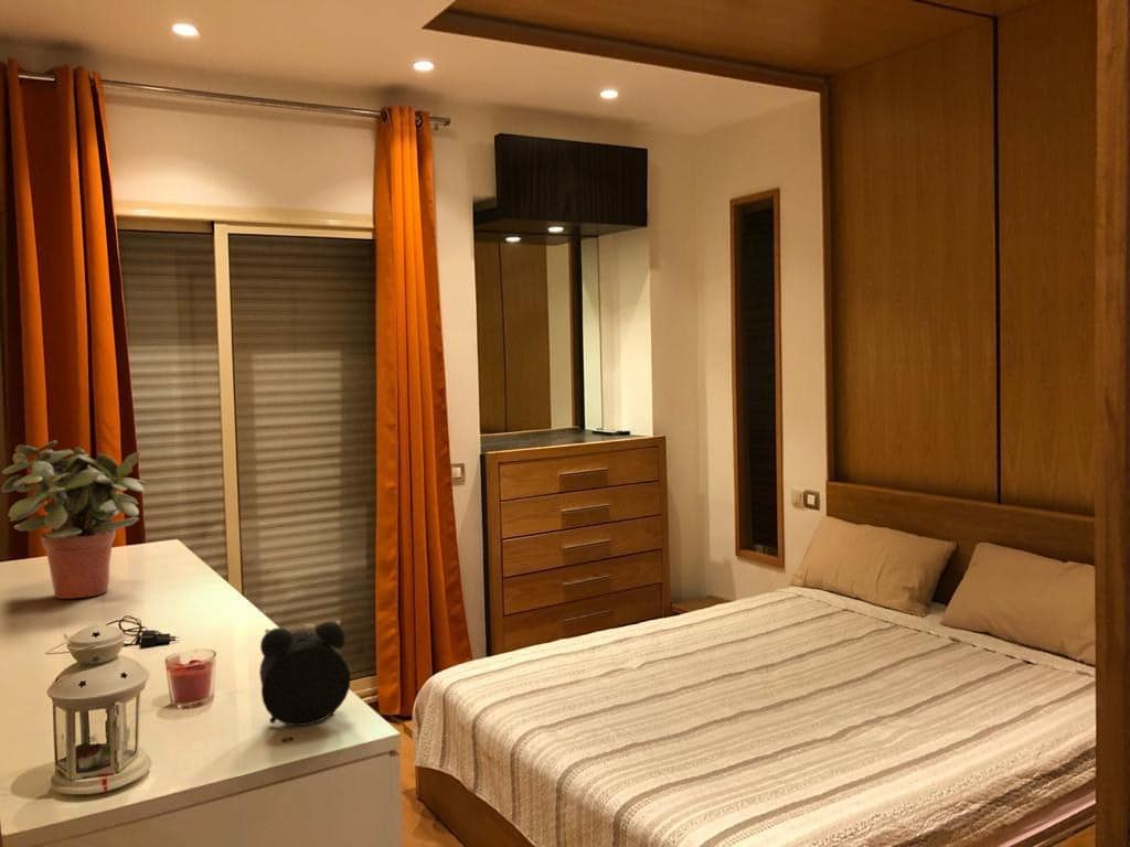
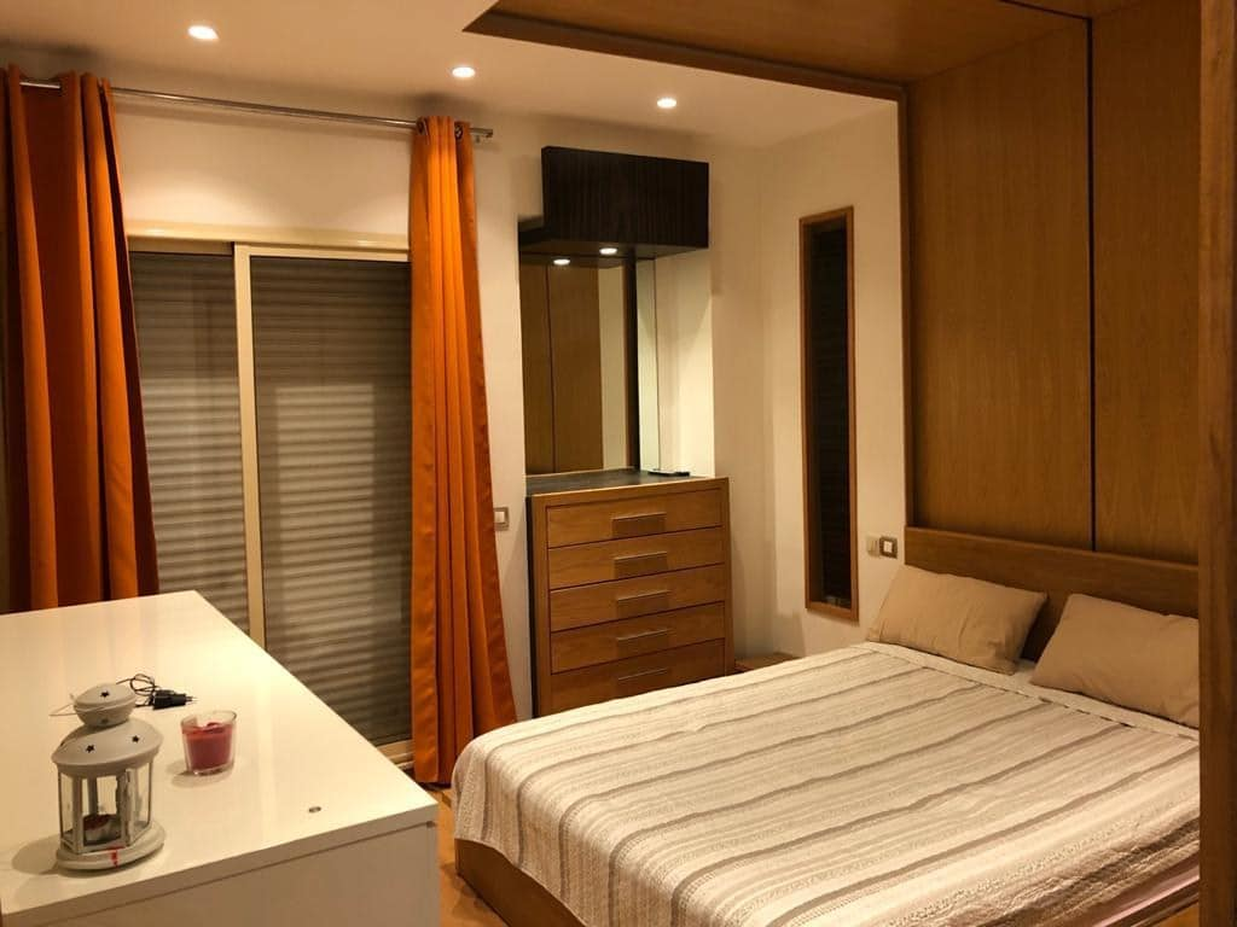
- alarm clock [258,619,352,727]
- potted plant [0,440,149,600]
